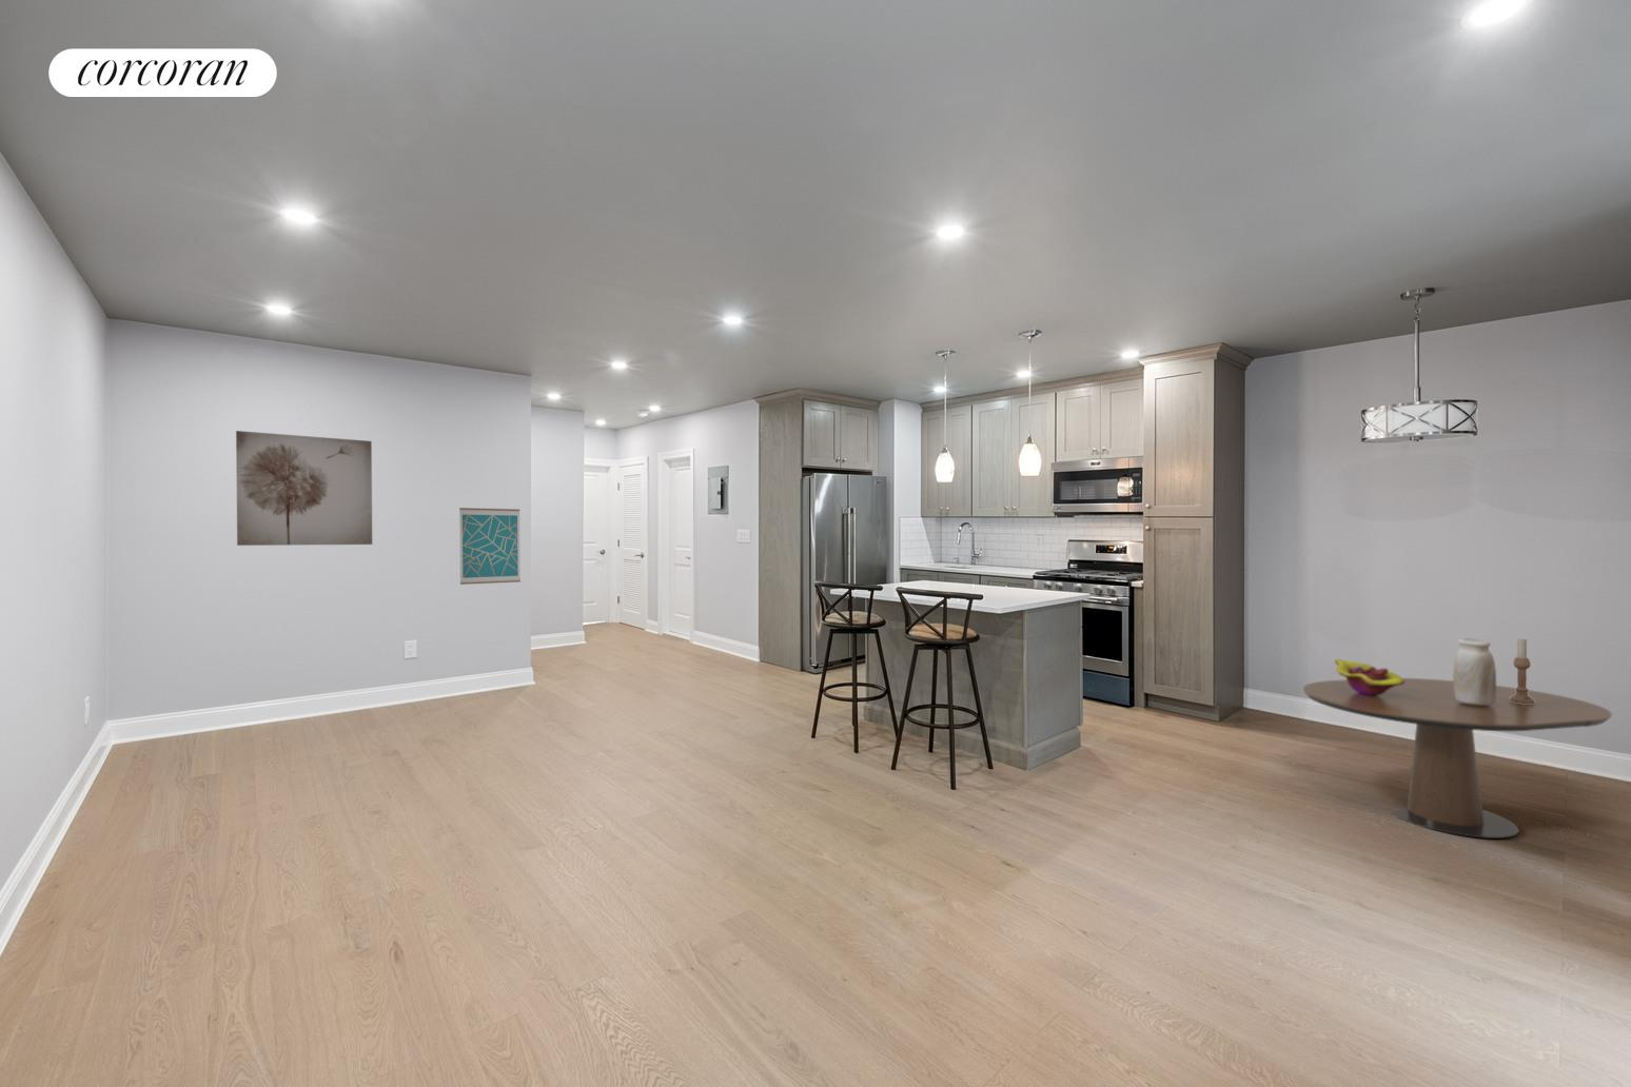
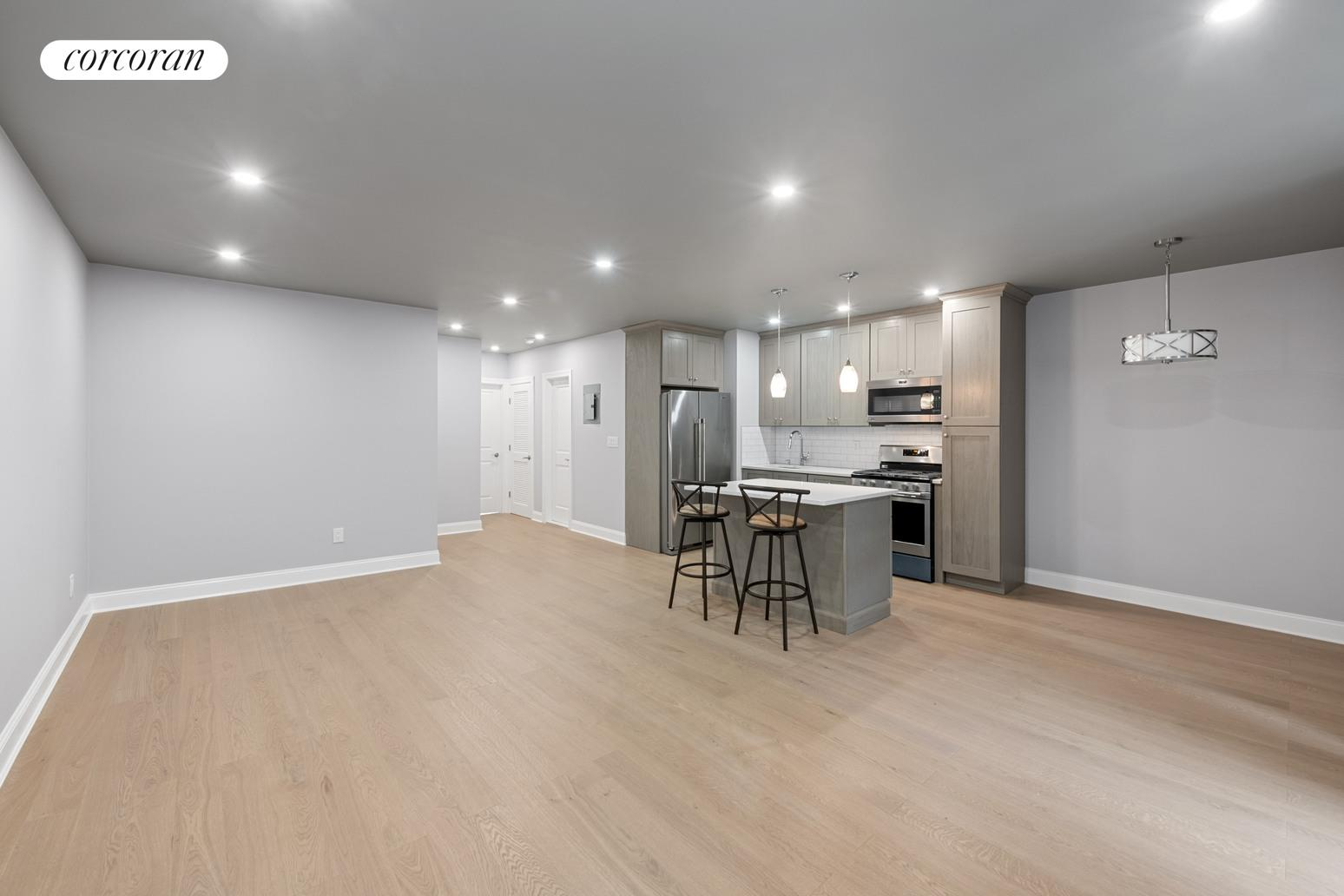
- wall art [459,507,522,586]
- candlestick [1510,638,1535,704]
- vase [1451,638,1498,706]
- dining table [1302,677,1613,840]
- decorative bowl [1334,659,1404,695]
- wall art [235,429,373,547]
